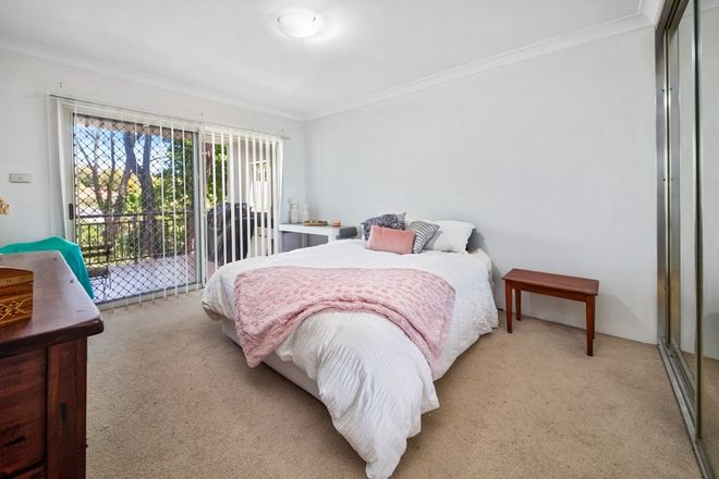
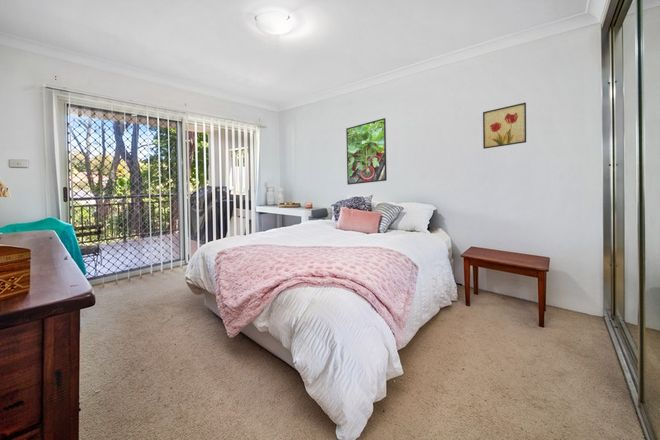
+ wall art [482,101,527,150]
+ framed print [345,117,388,186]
